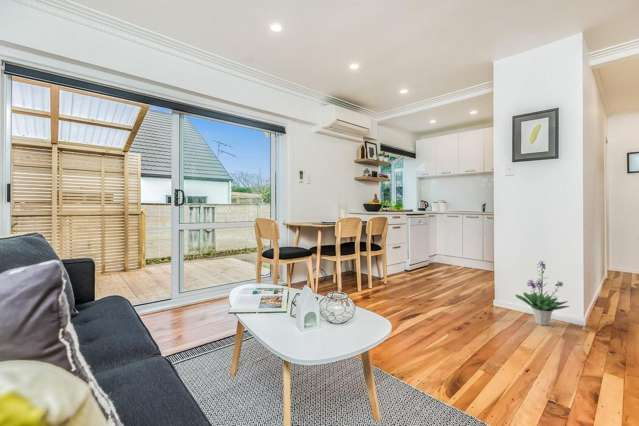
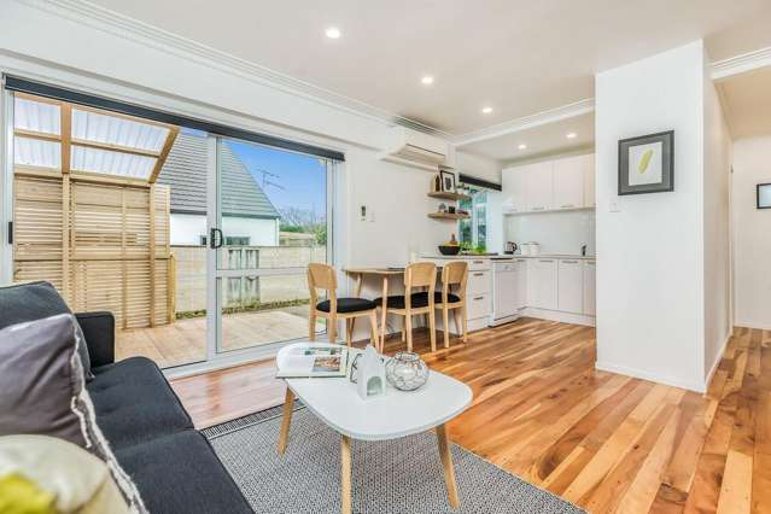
- potted plant [514,260,571,326]
